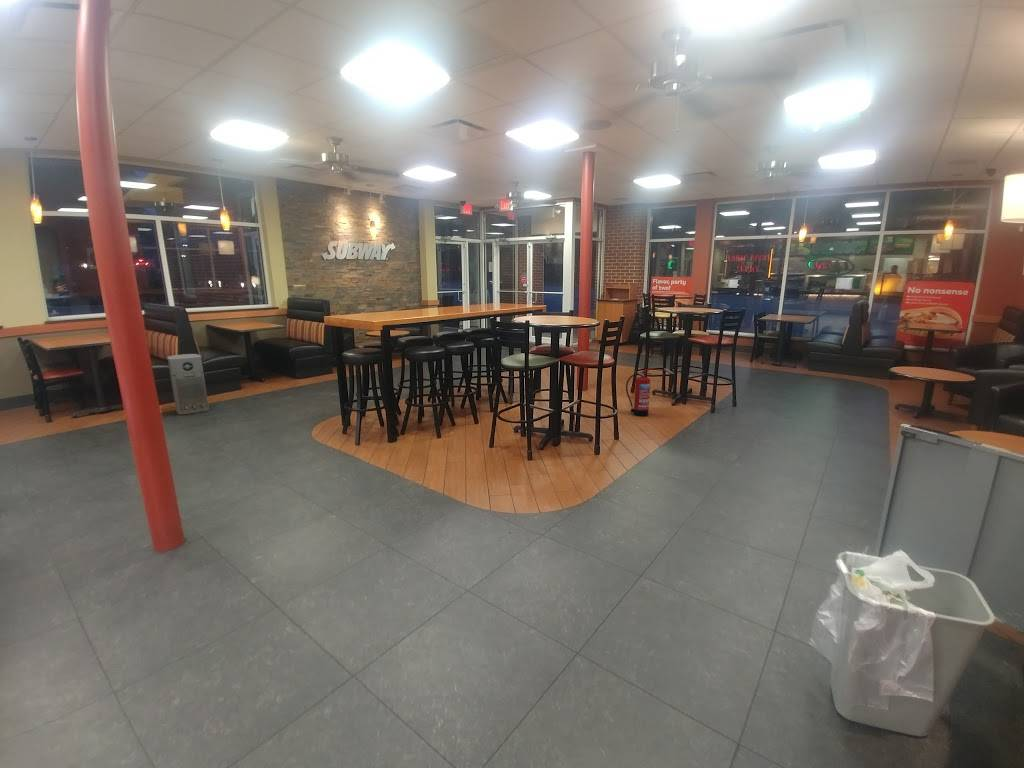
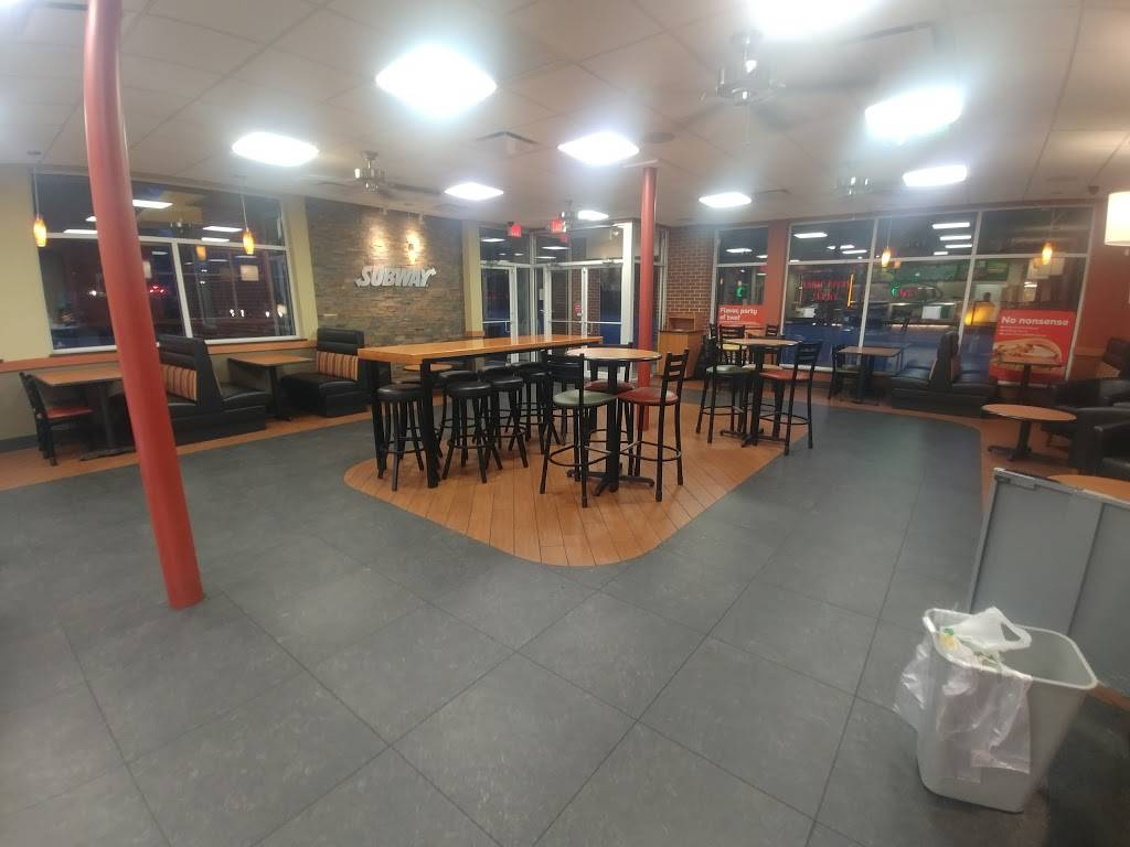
- fire extinguisher [625,368,654,417]
- air purifier [167,353,210,416]
